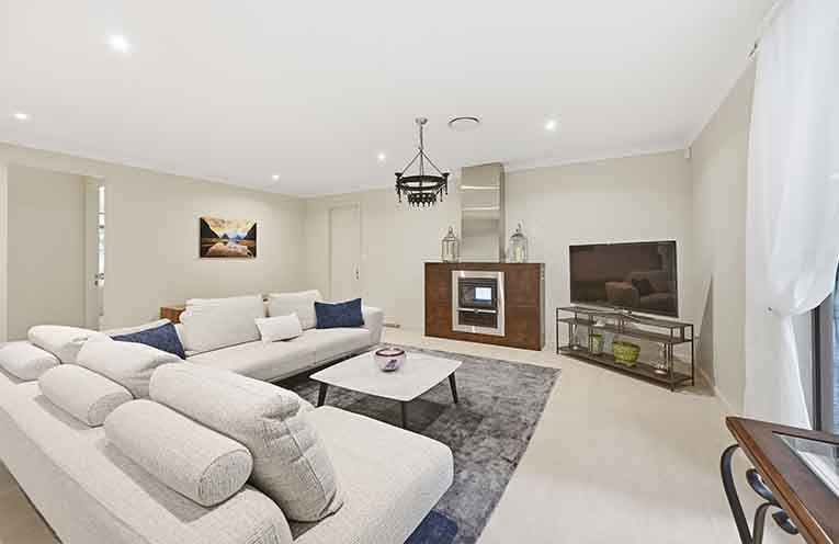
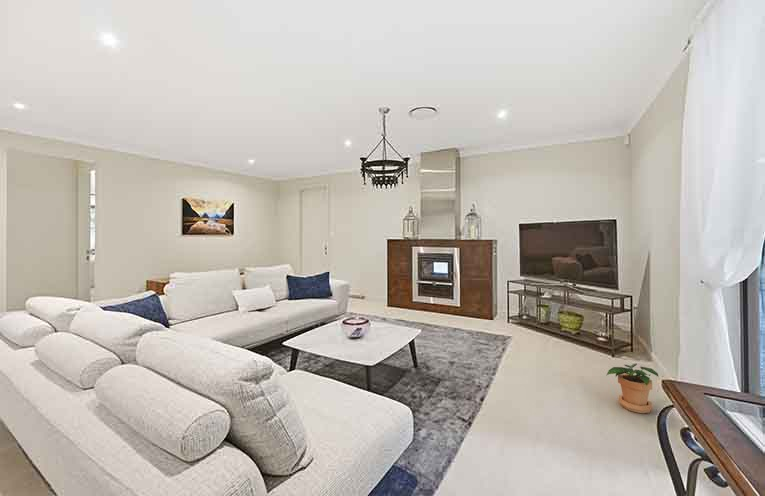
+ potted plant [605,363,660,414]
